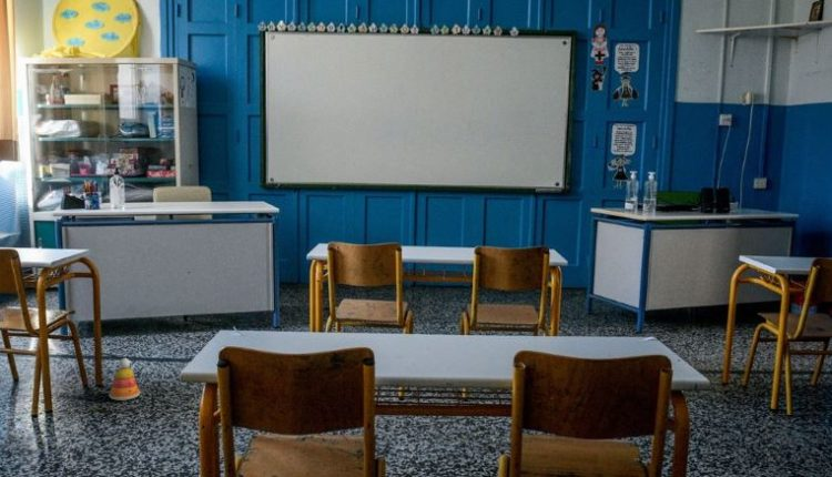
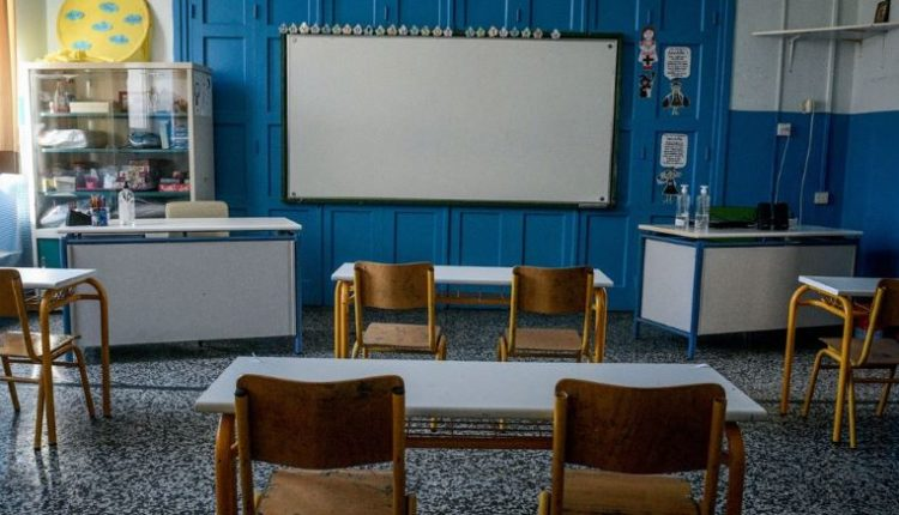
- stacking toy [108,357,141,402]
